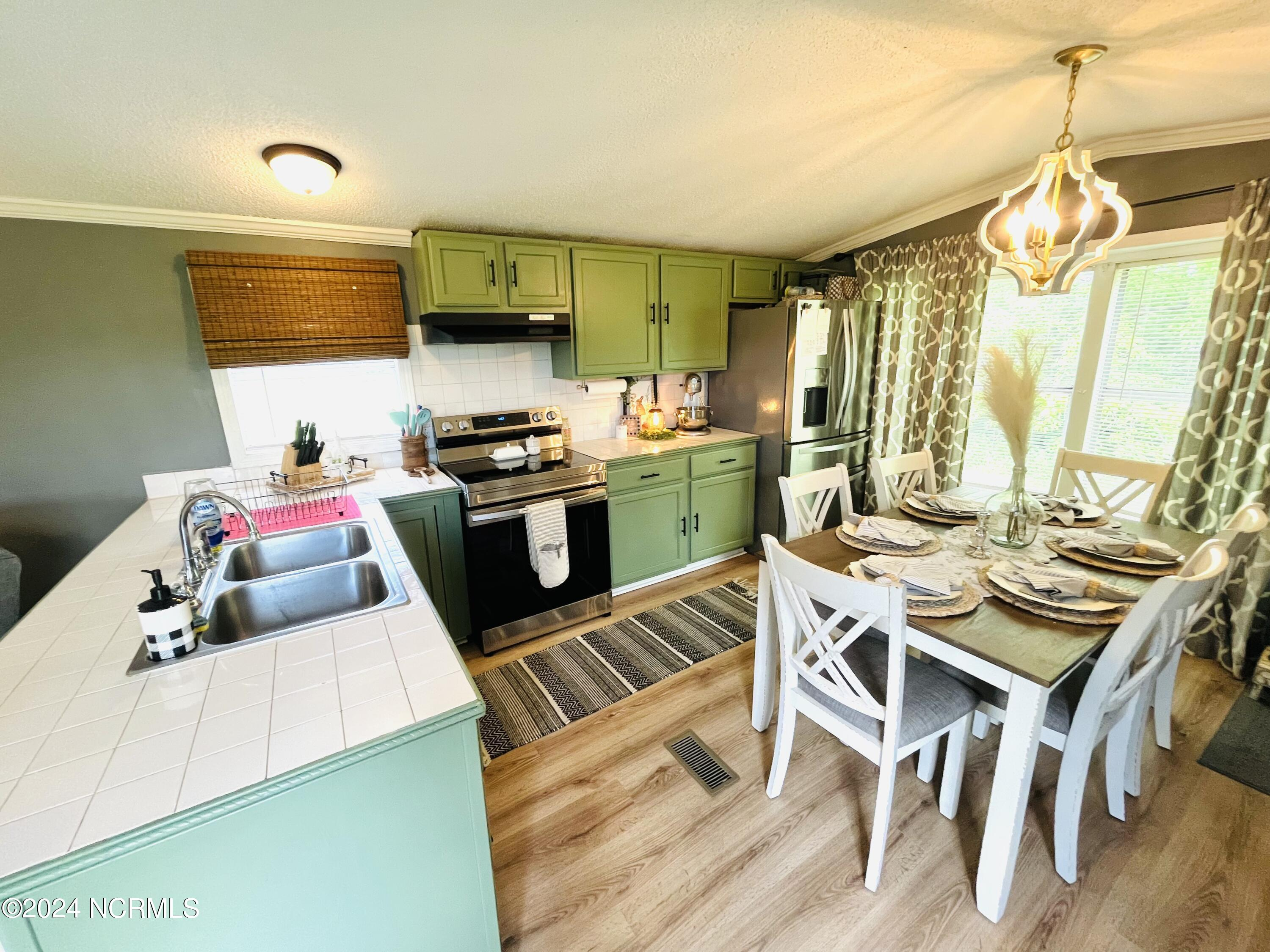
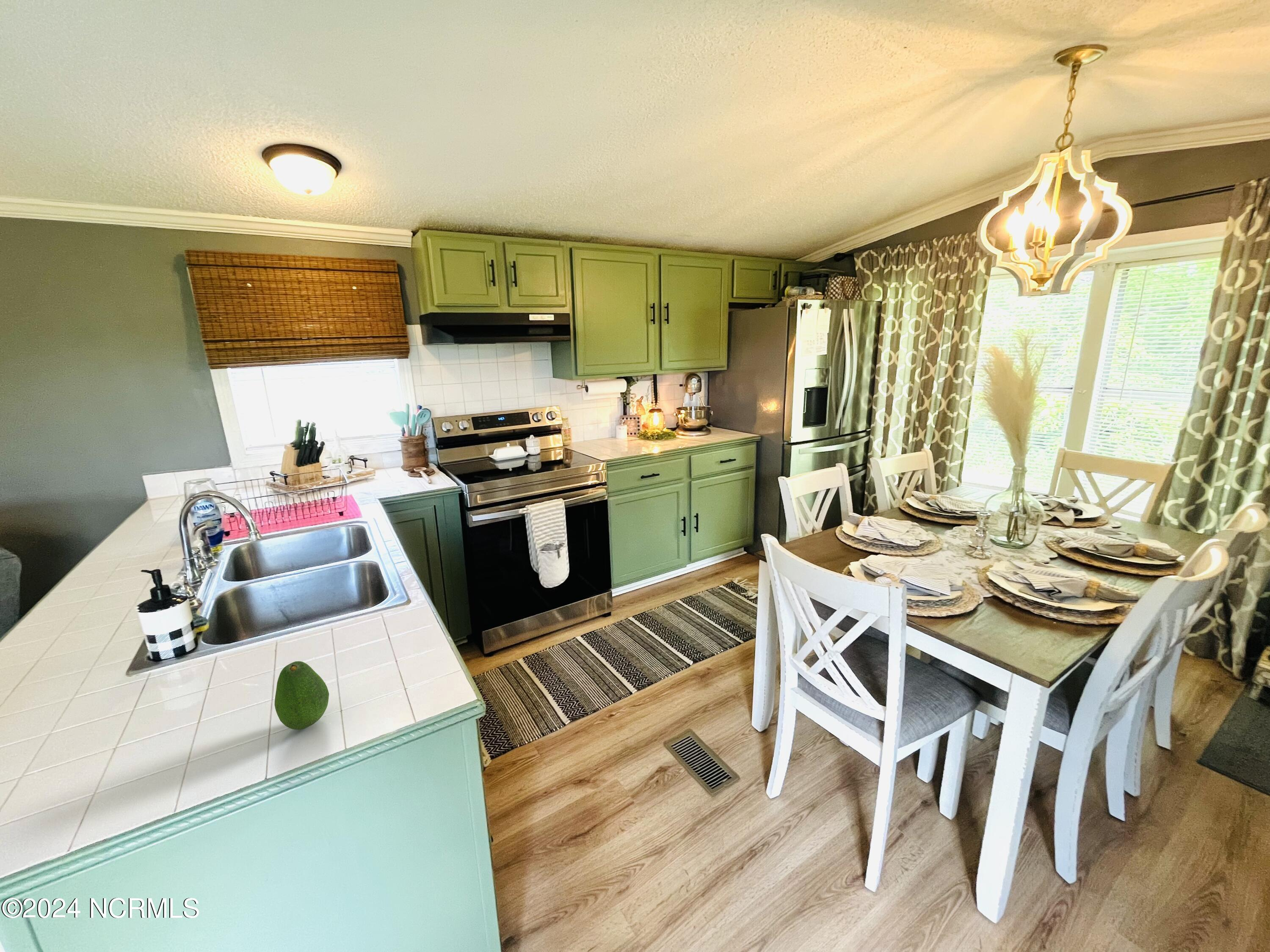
+ fruit [274,661,329,730]
